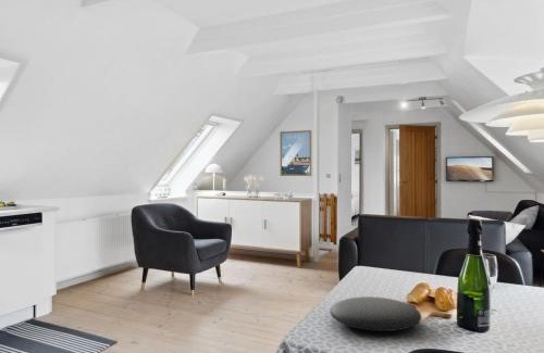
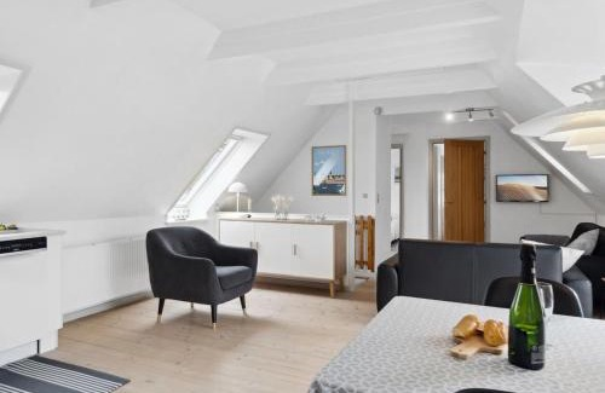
- plate [329,295,422,332]
